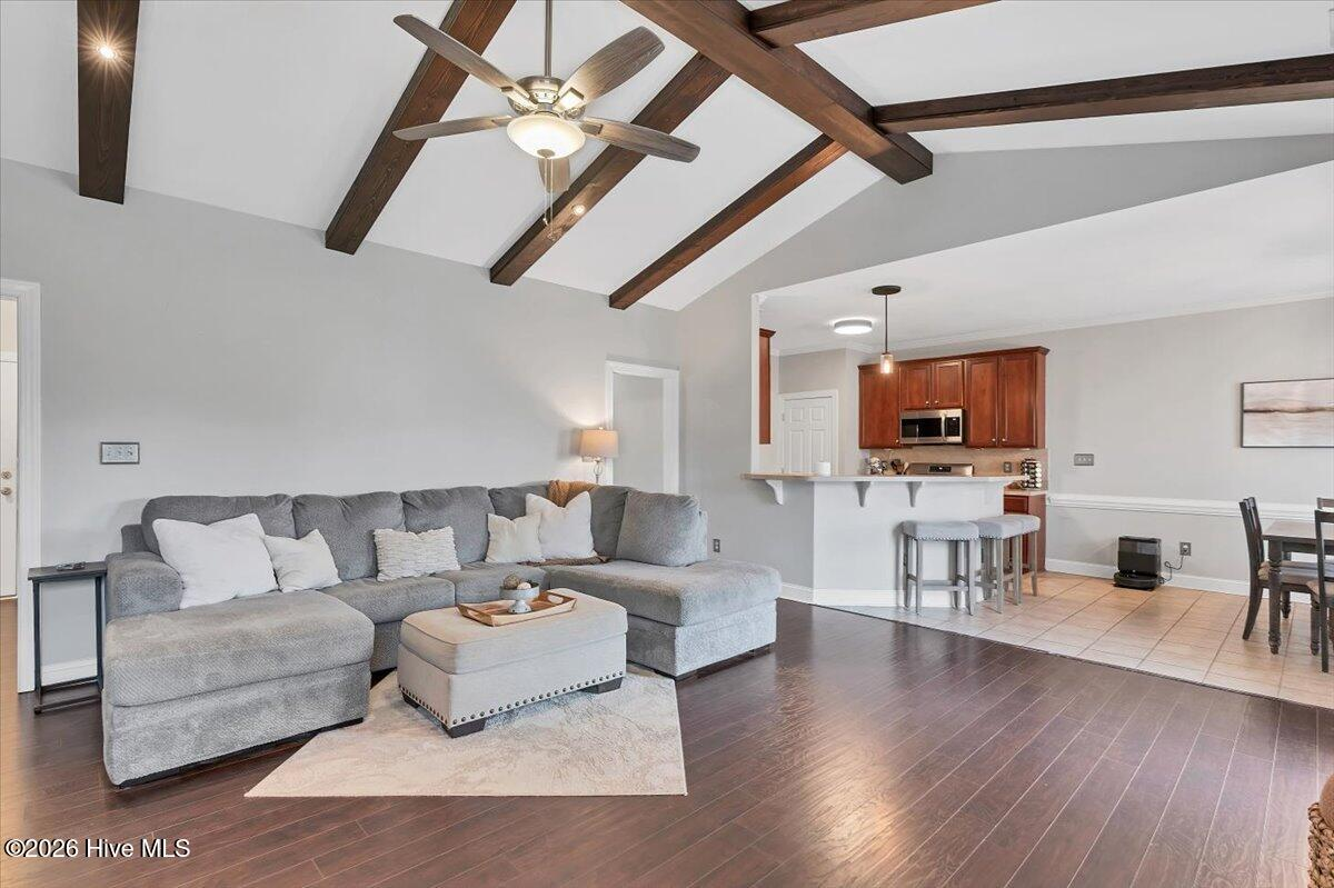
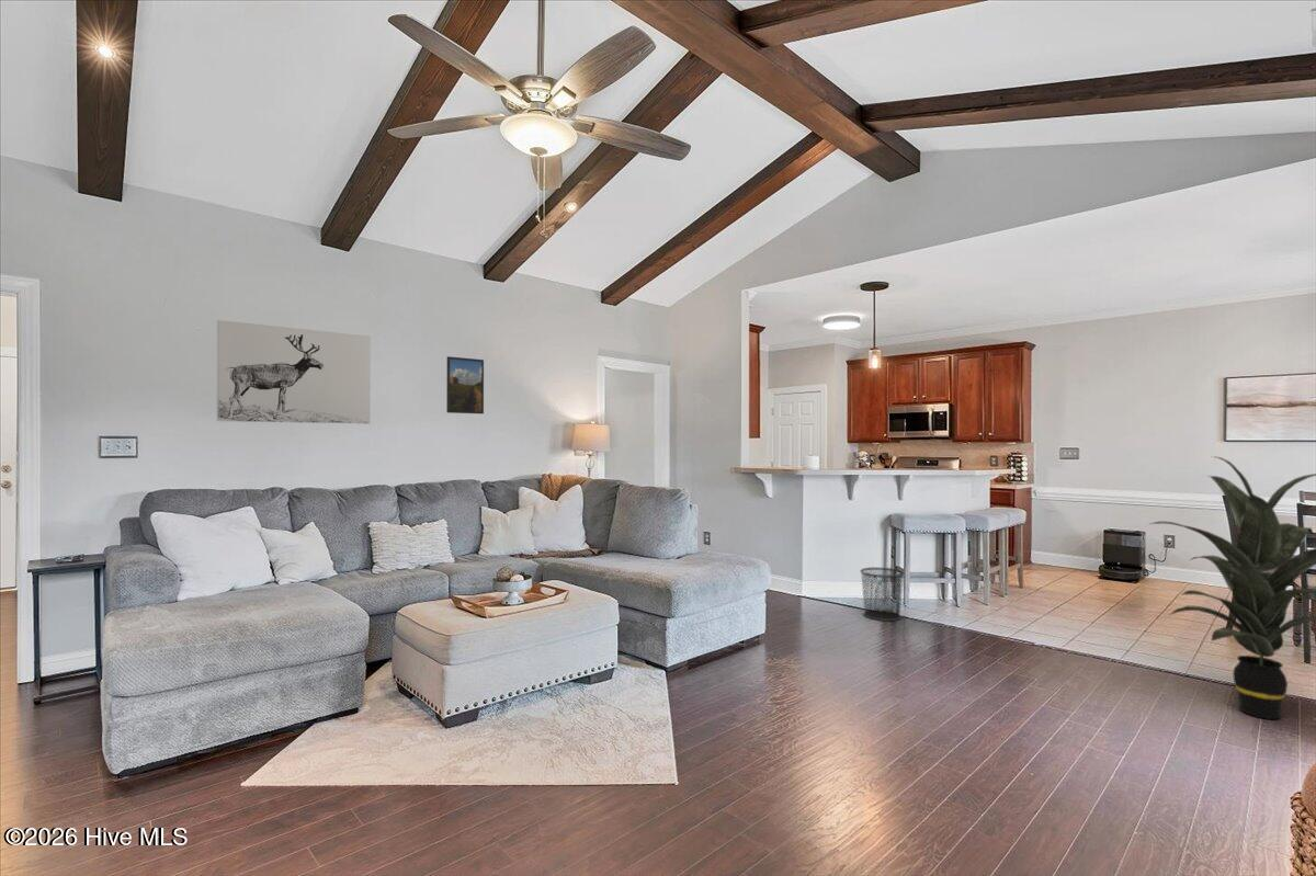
+ wall art [216,319,372,425]
+ waste bin [859,567,906,622]
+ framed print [445,355,485,414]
+ indoor plant [1149,455,1316,720]
